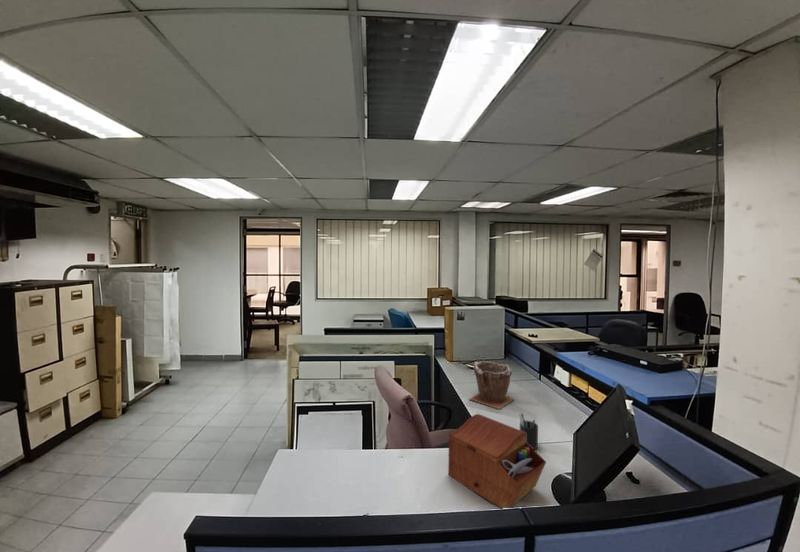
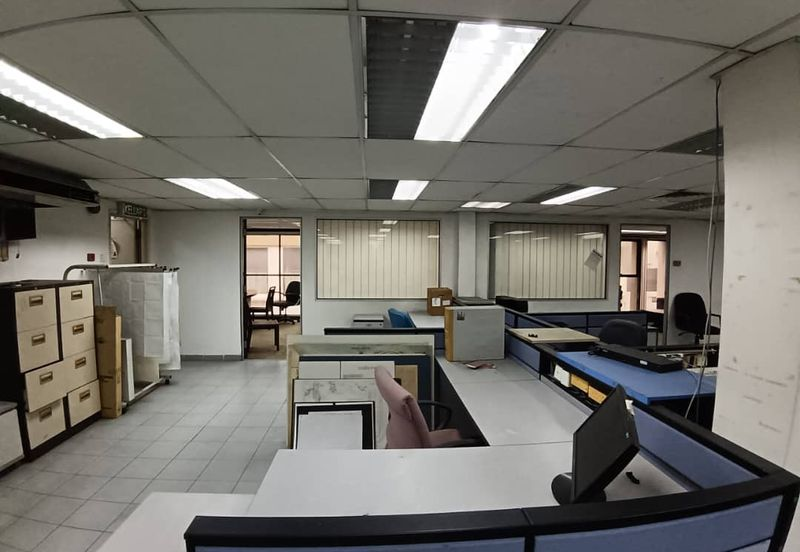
- plant pot [468,360,515,410]
- pen holder [518,412,539,450]
- sewing box [447,413,547,510]
